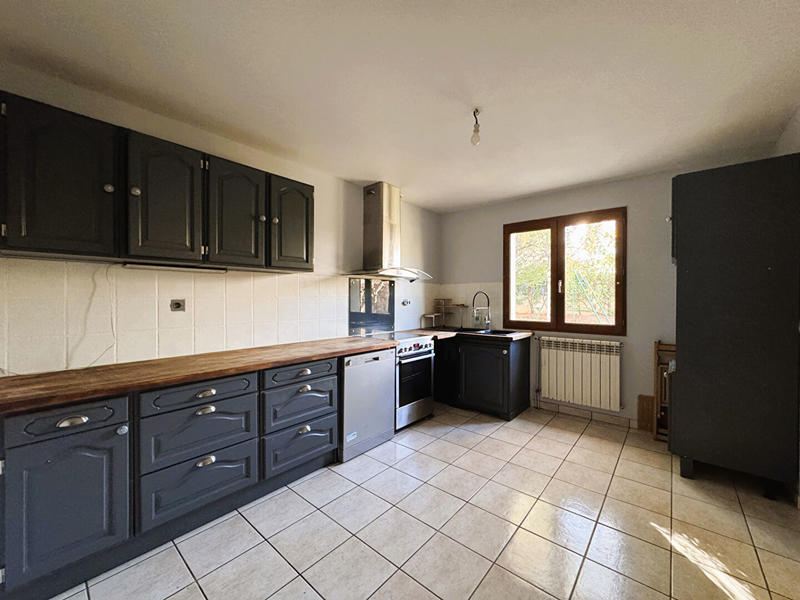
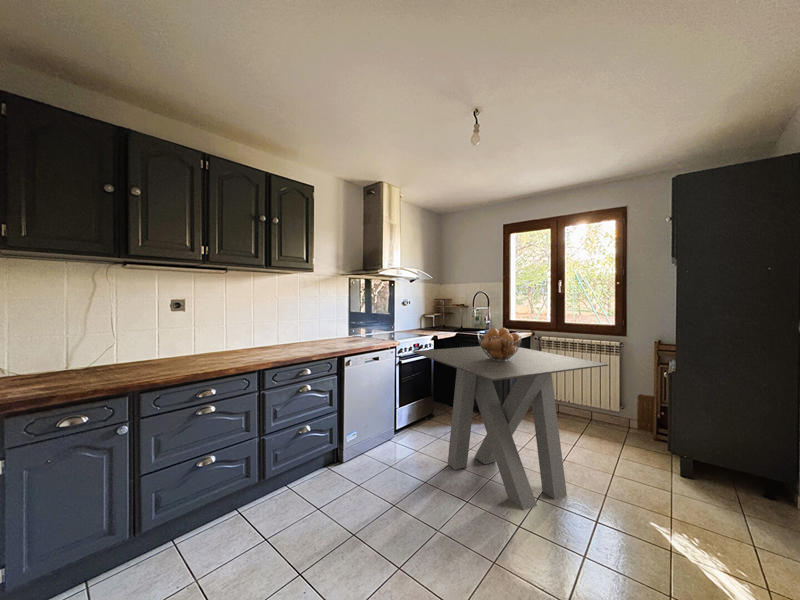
+ dining table [412,345,609,511]
+ fruit basket [476,327,523,361]
